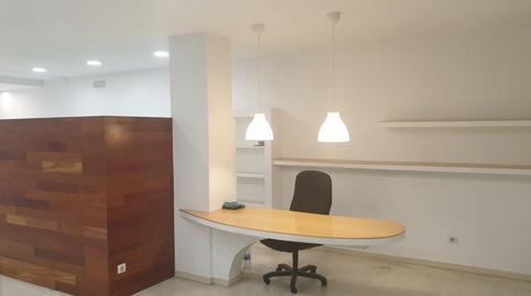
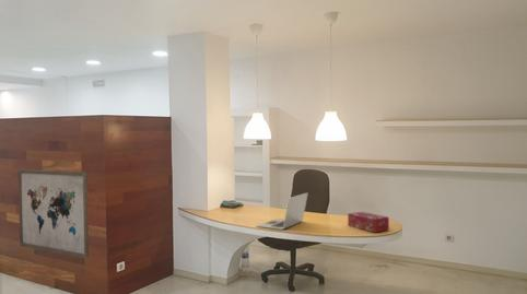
+ wall art [17,168,90,260]
+ tissue box [347,211,390,234]
+ laptop [256,192,308,231]
